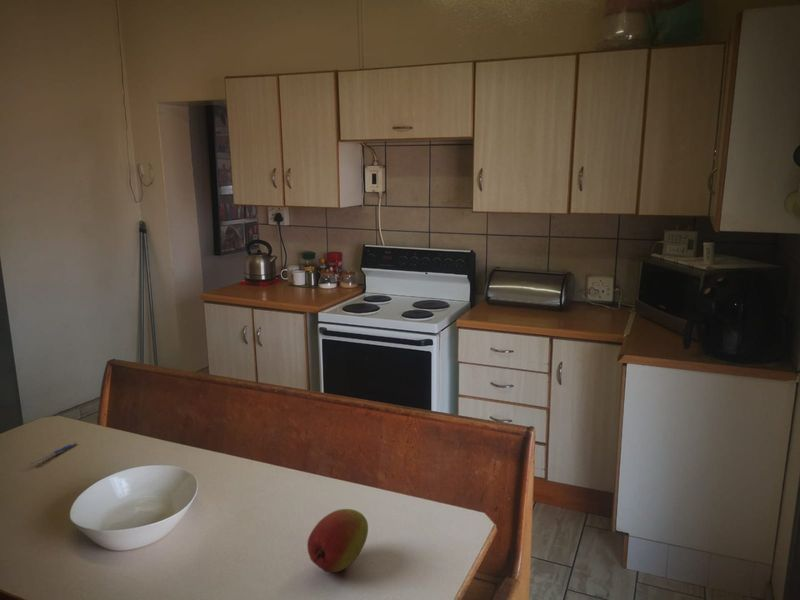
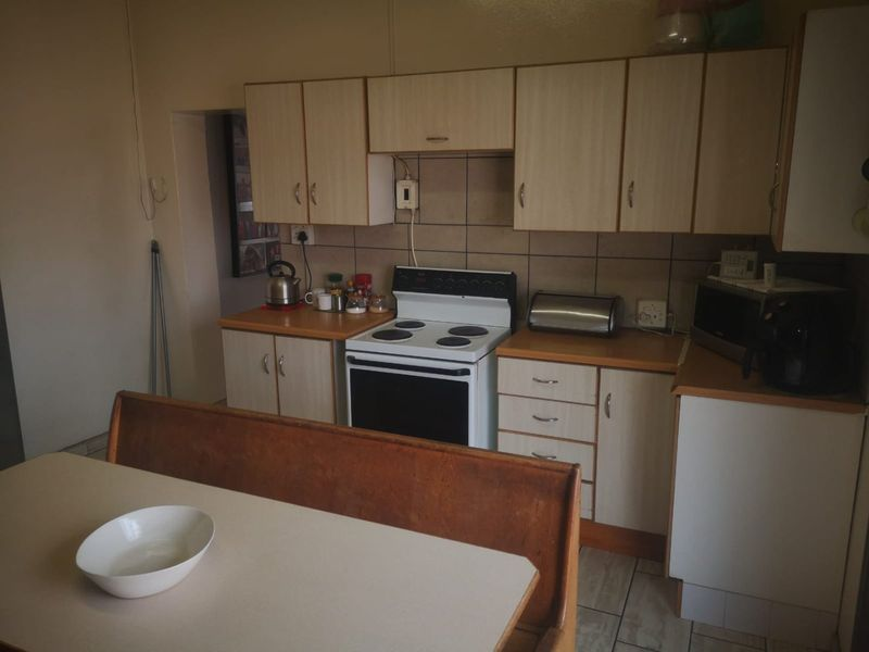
- pen [27,441,77,465]
- fruit [306,508,369,574]
